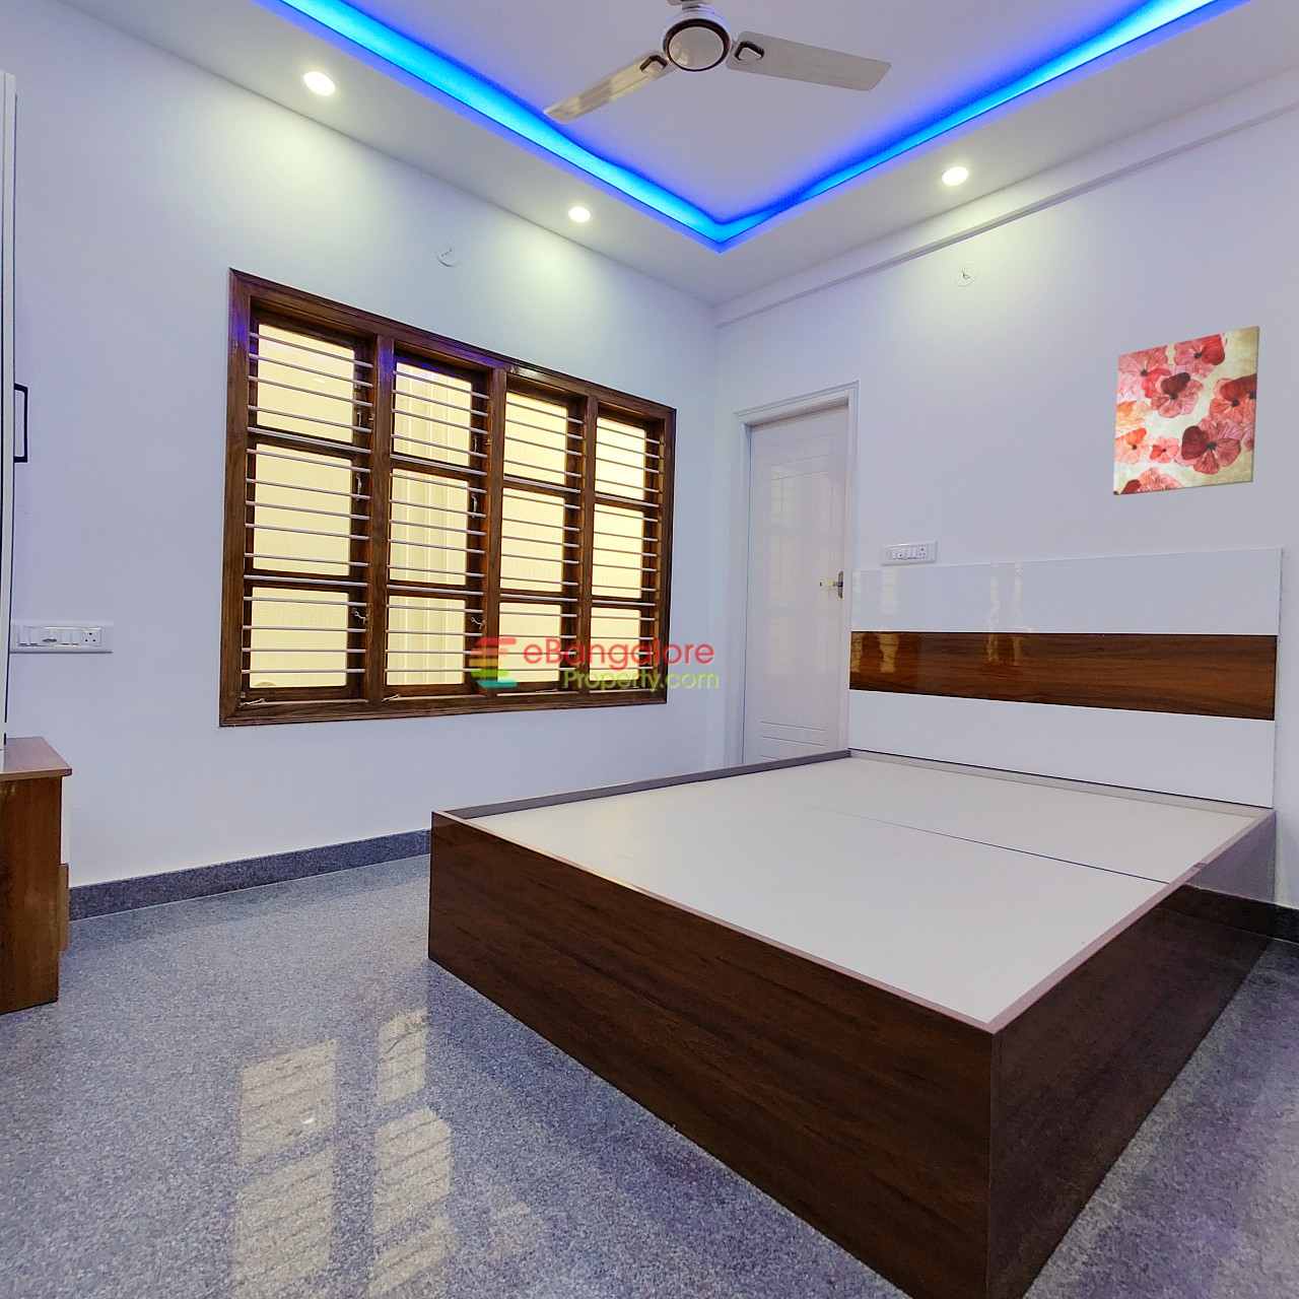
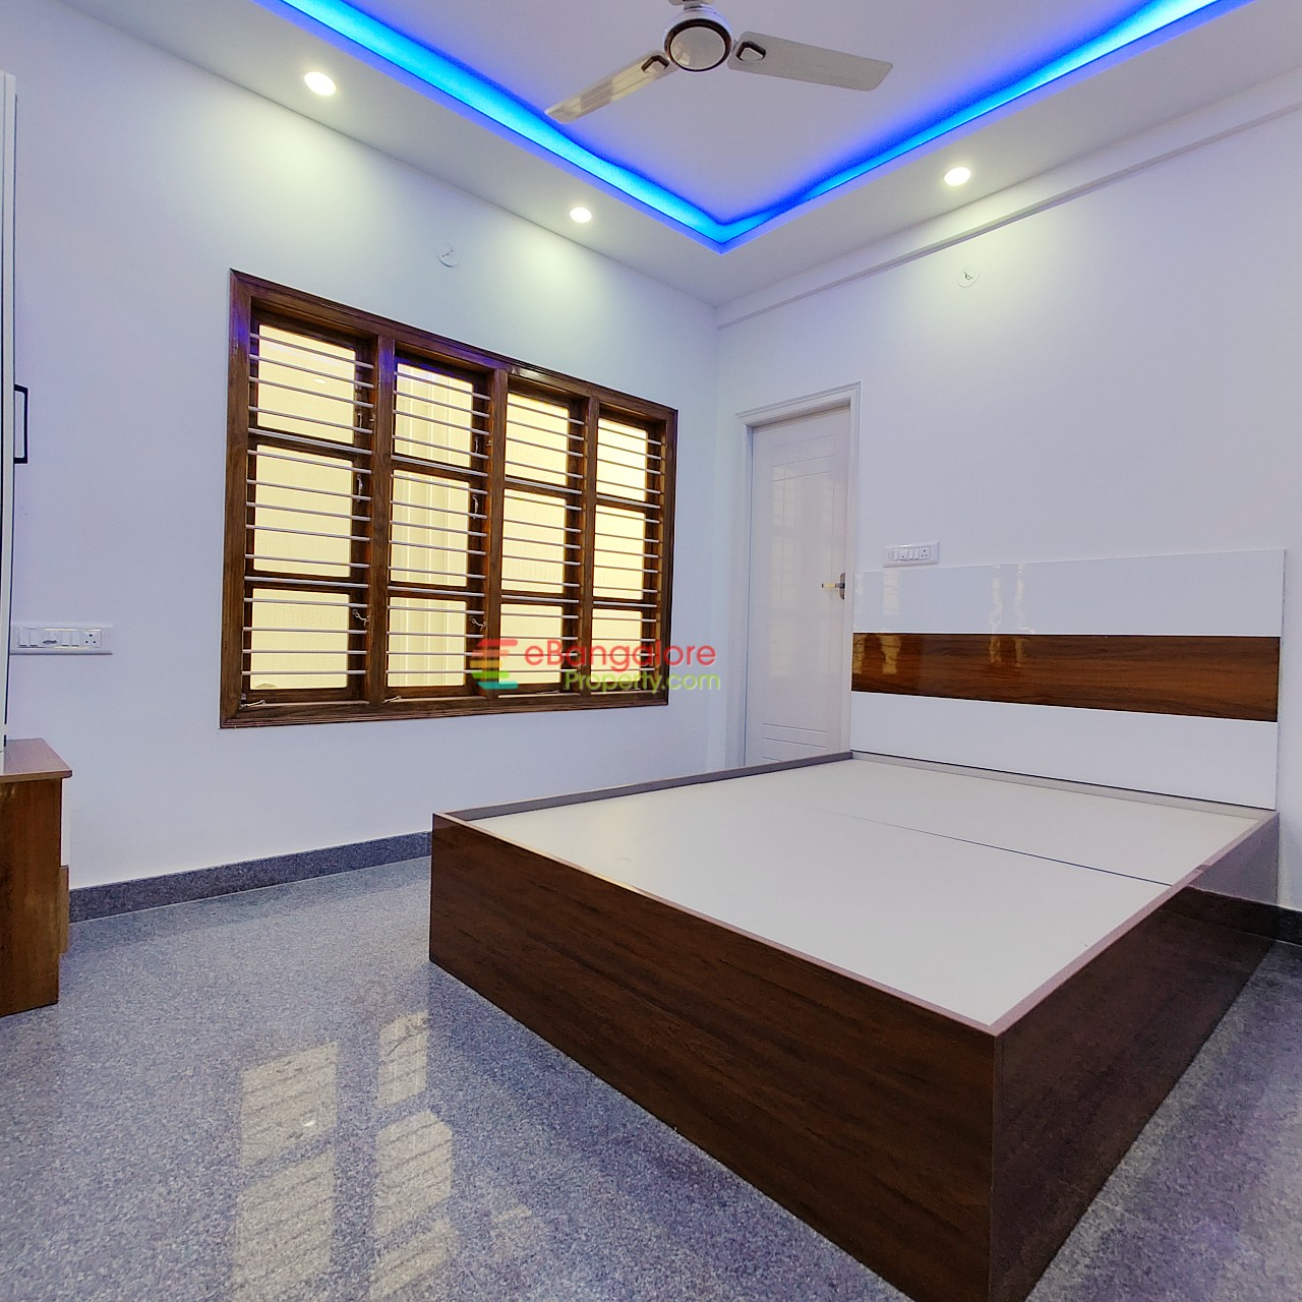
- wall art [1112,325,1261,496]
